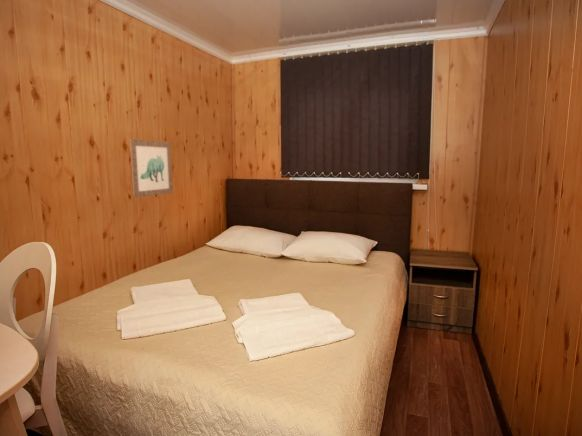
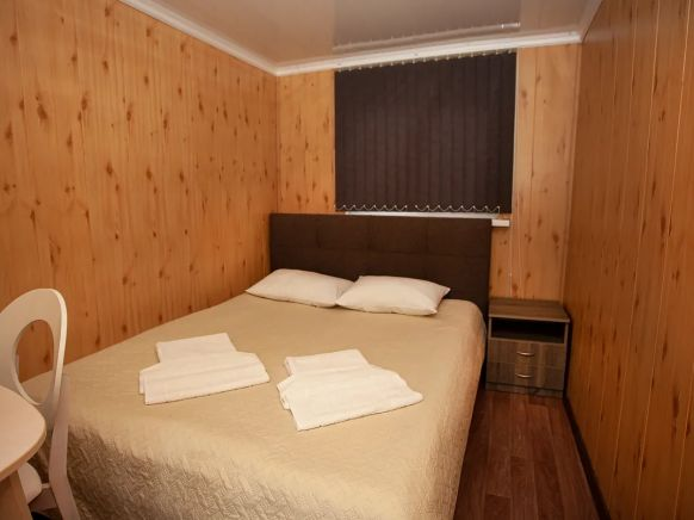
- wall art [129,138,174,199]
